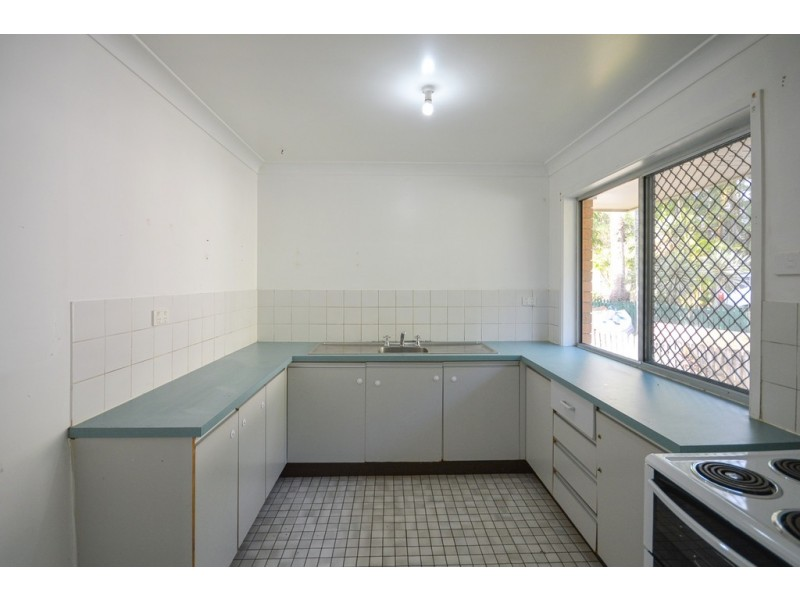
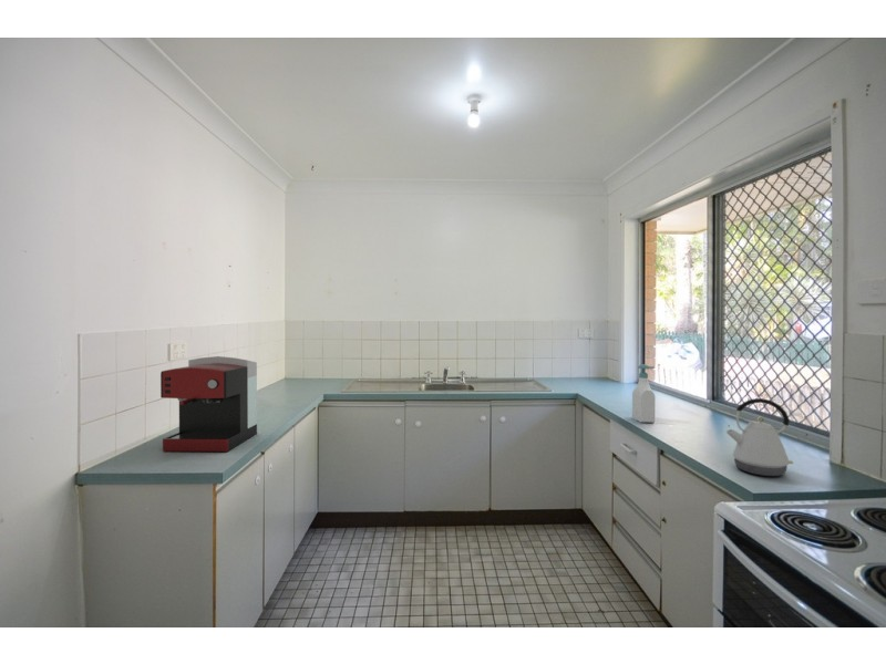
+ soap bottle [631,363,656,424]
+ coffee maker [159,355,258,453]
+ kettle [724,397,794,477]
